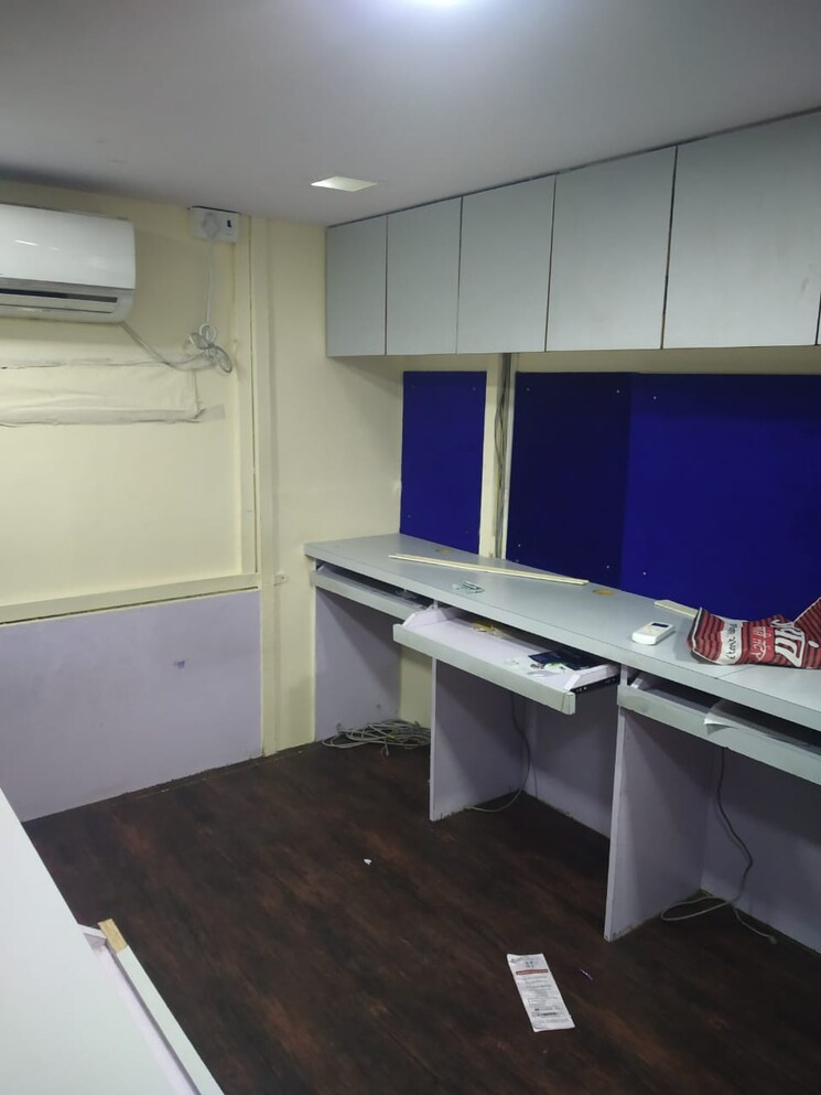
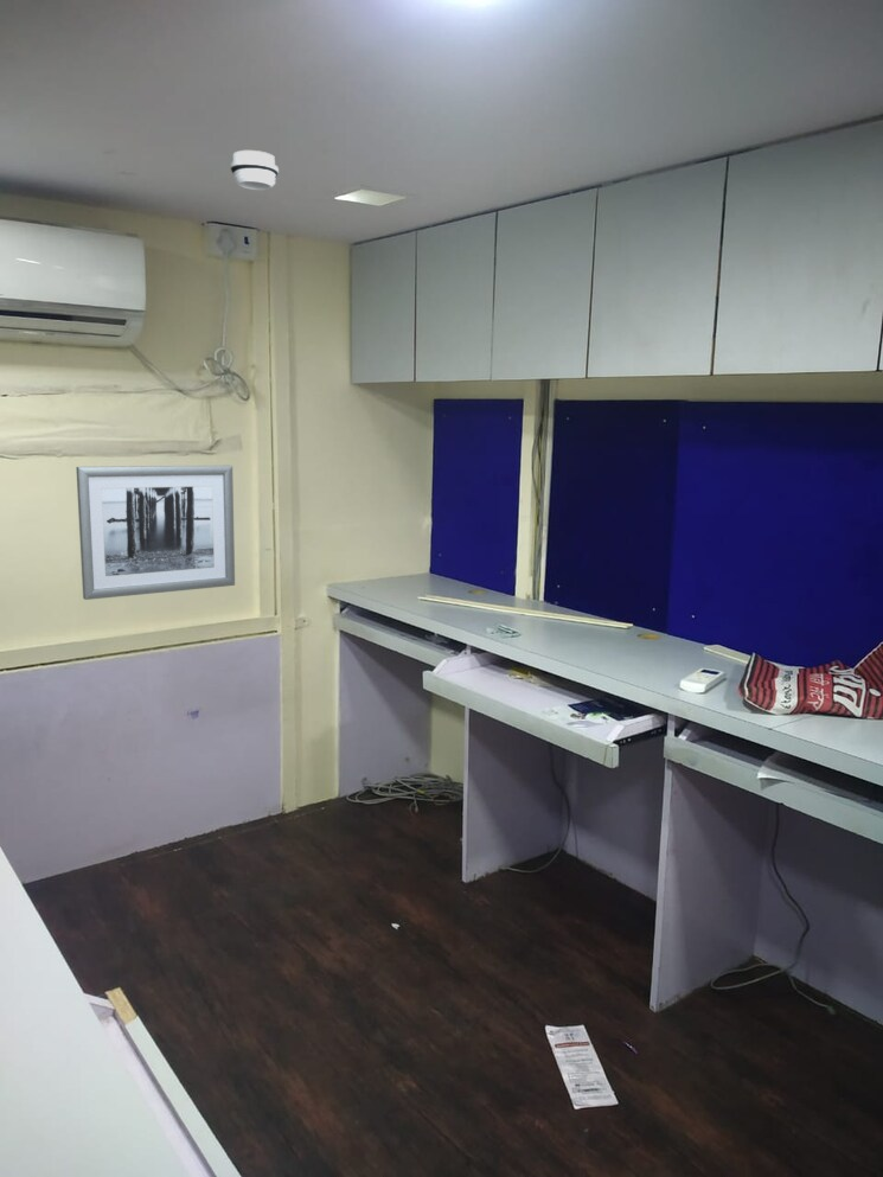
+ smoke detector [229,149,280,191]
+ wall art [75,465,236,601]
